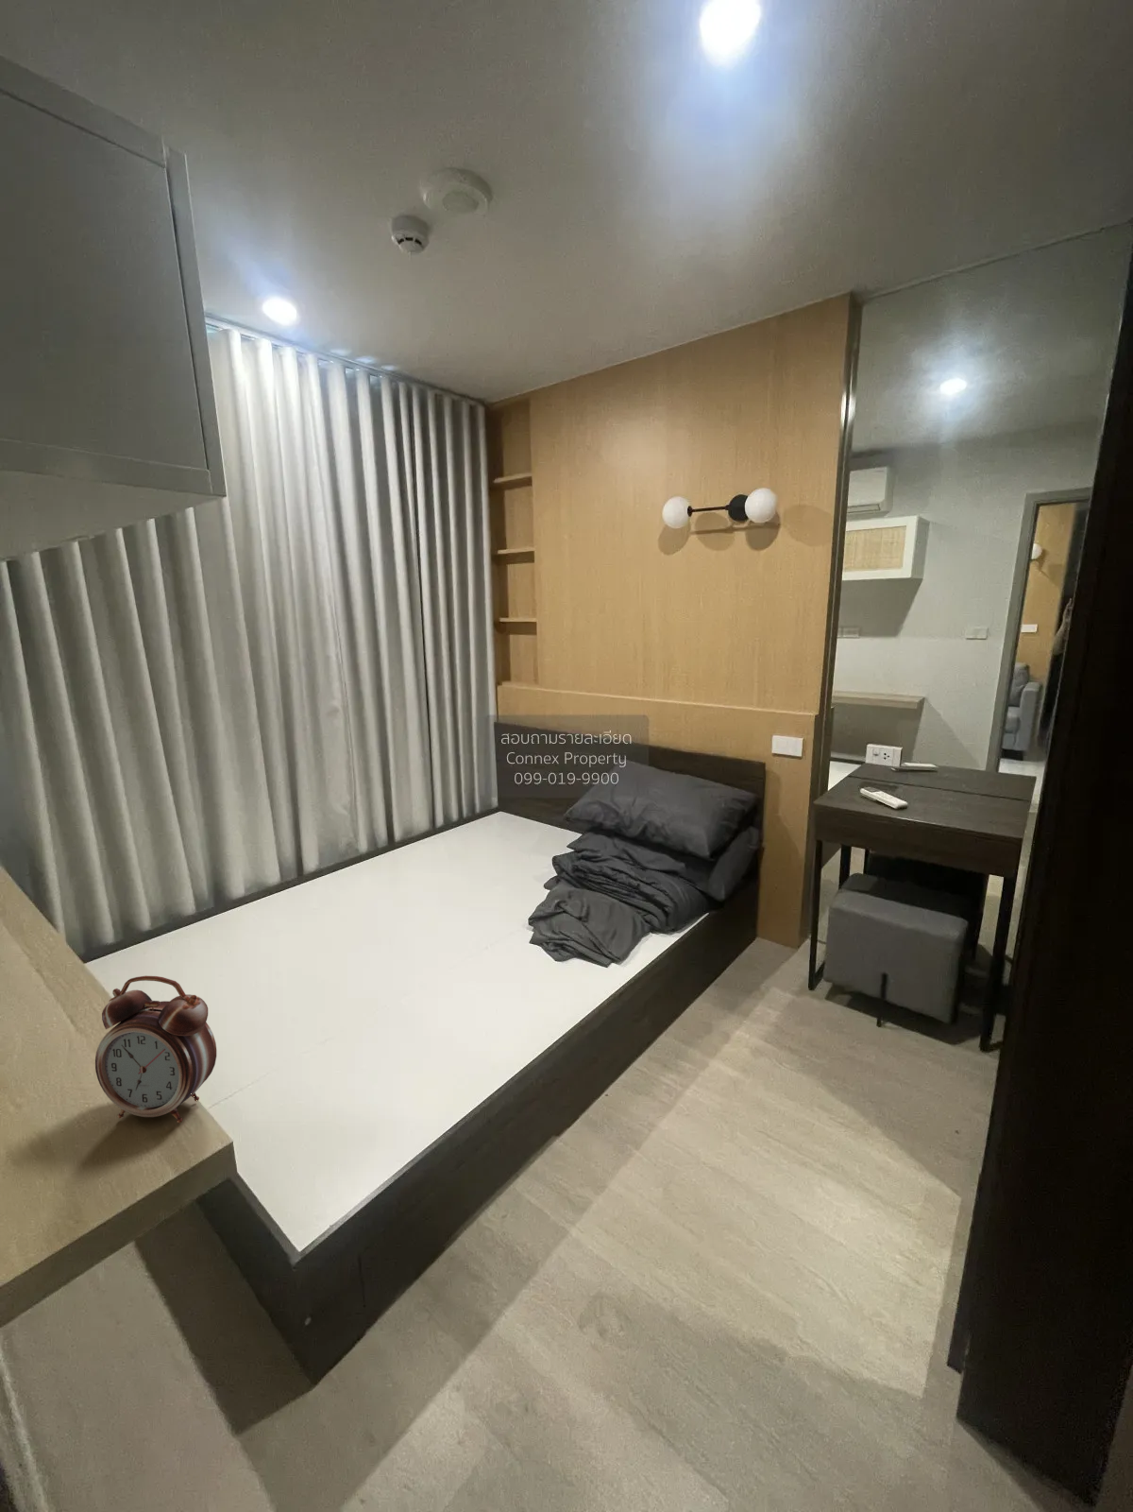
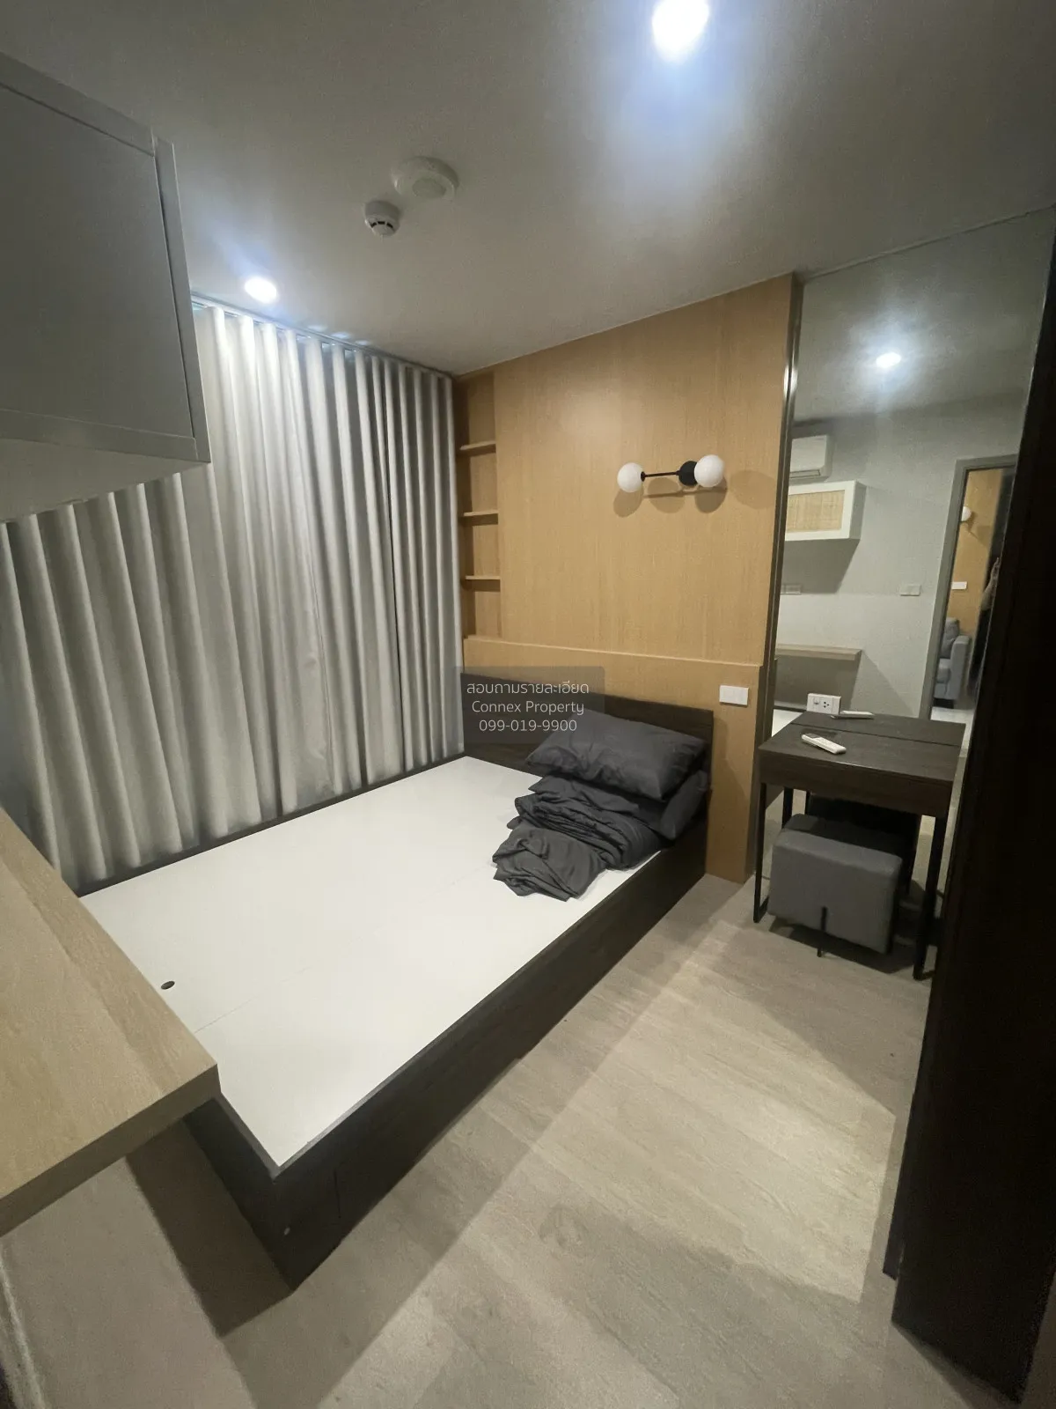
- alarm clock [94,975,217,1124]
